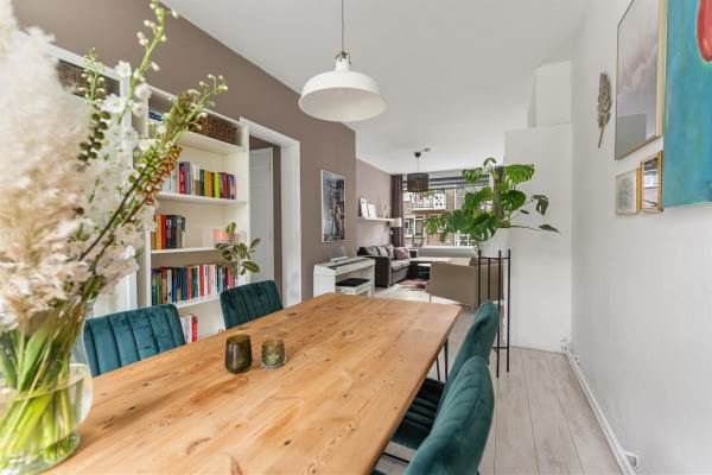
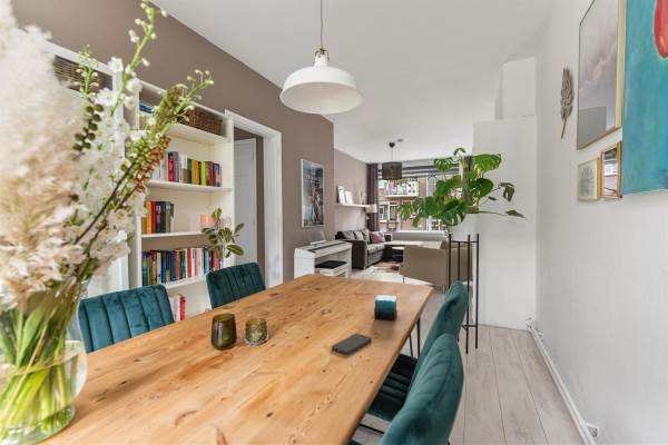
+ candle [373,289,399,322]
+ smartphone [331,333,373,355]
